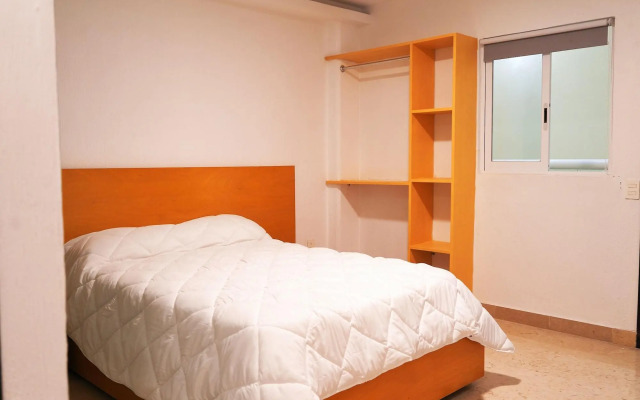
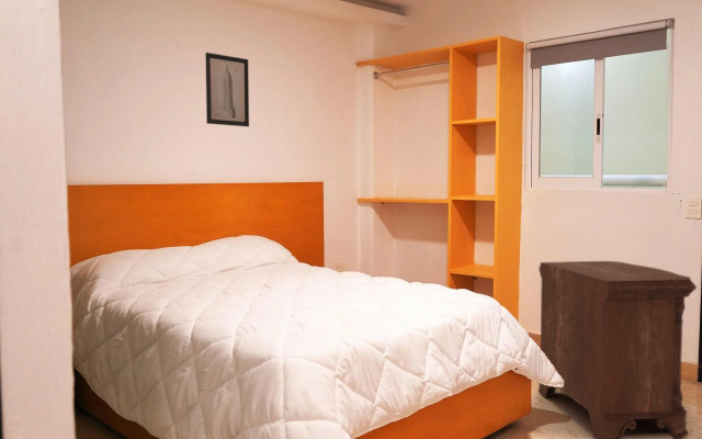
+ nightstand [537,260,698,439]
+ wall art [204,52,250,127]
